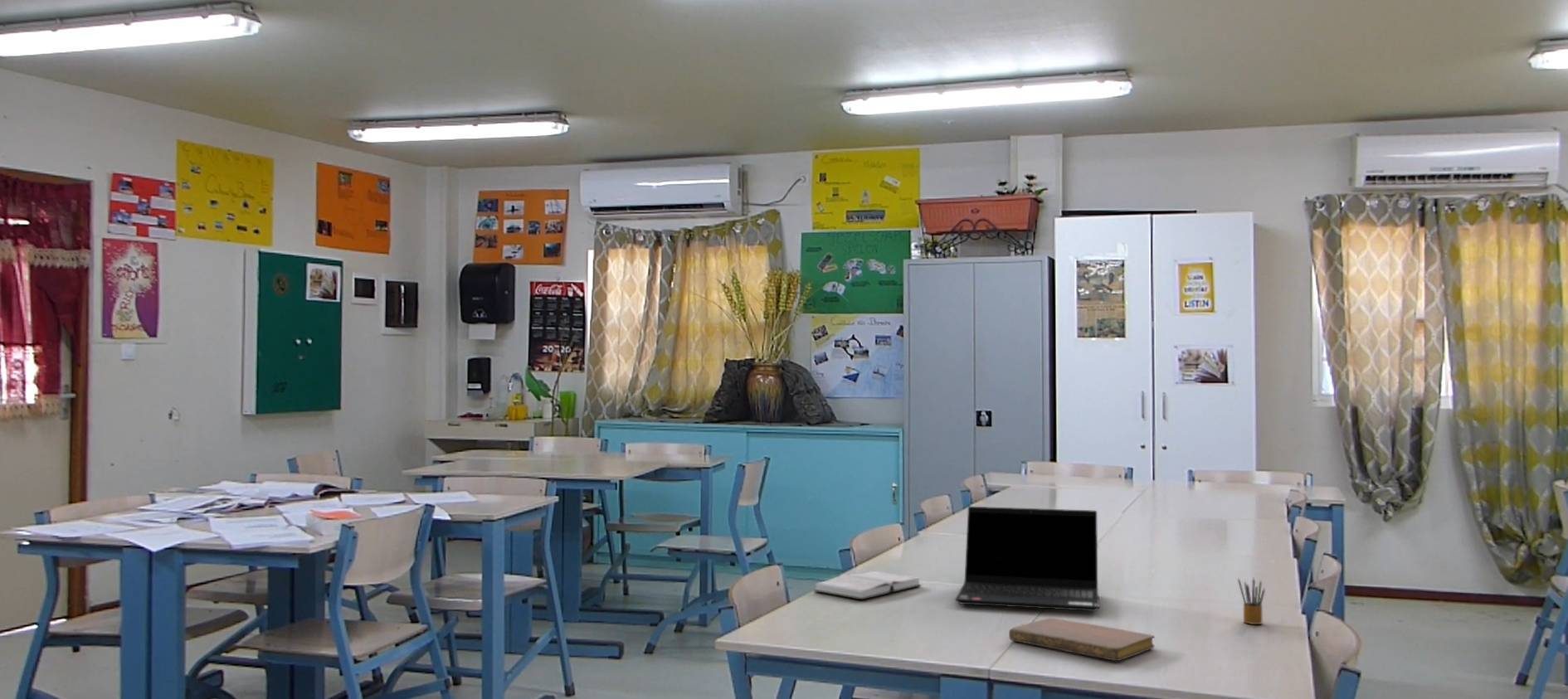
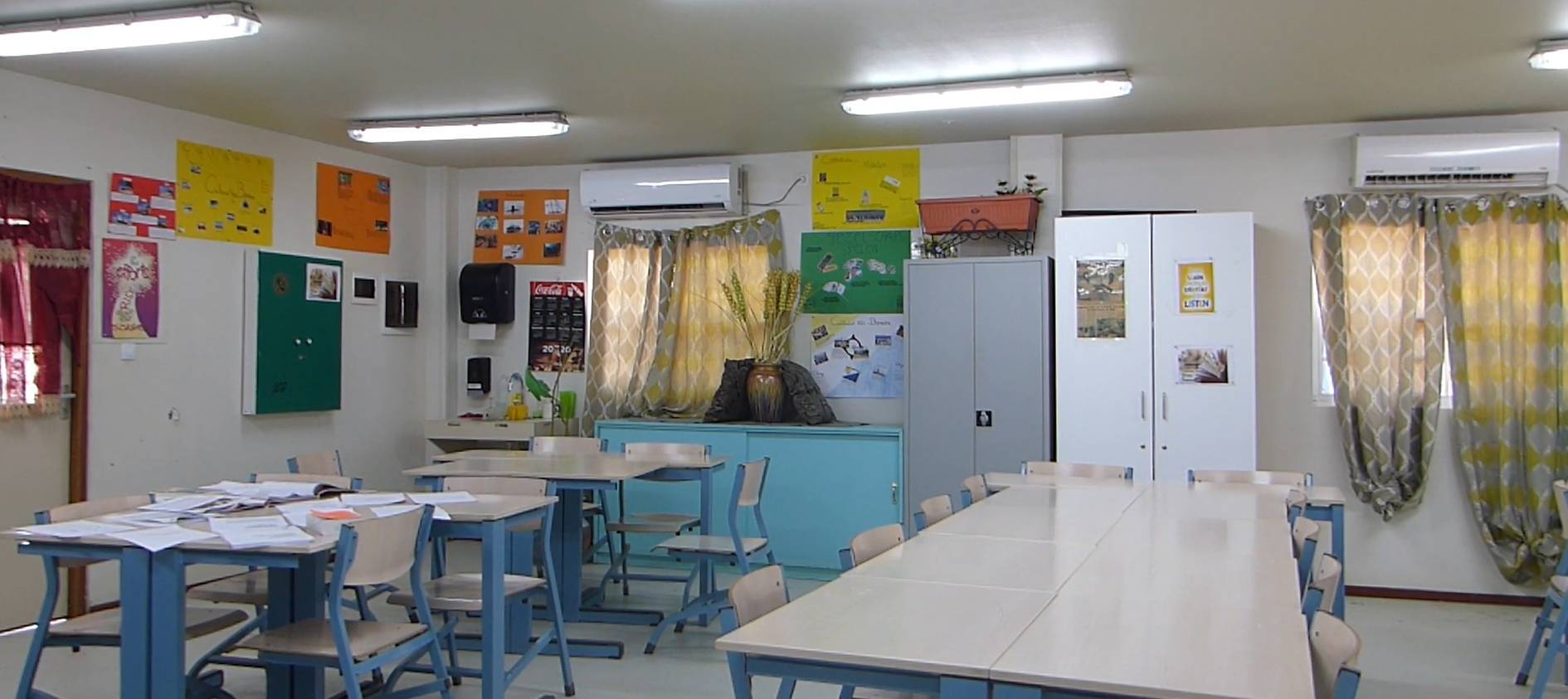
- pencil box [1237,577,1265,625]
- laptop computer [955,506,1100,612]
- notebook [1008,617,1155,662]
- hardback book [813,570,922,600]
